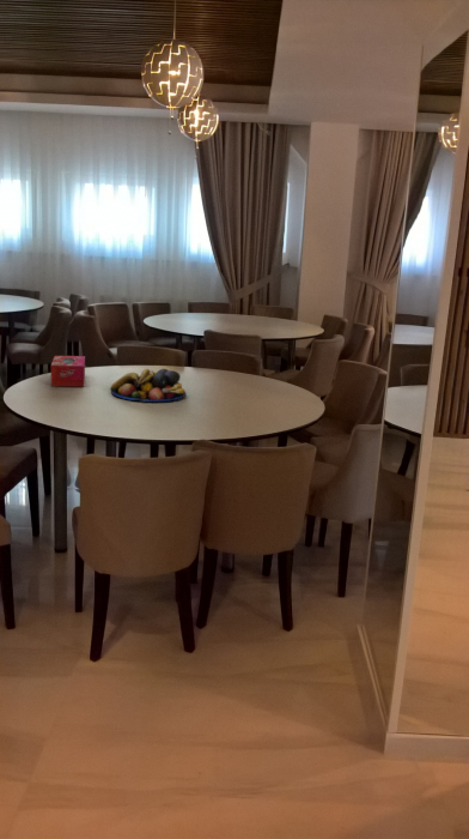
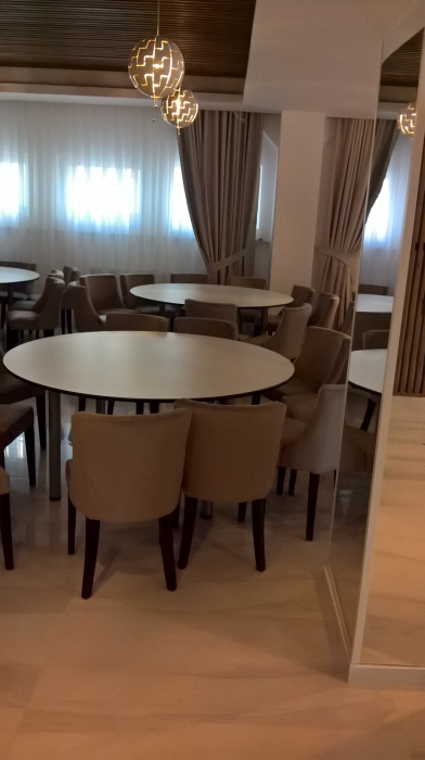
- tissue box [50,355,86,387]
- fruit bowl [109,368,188,403]
